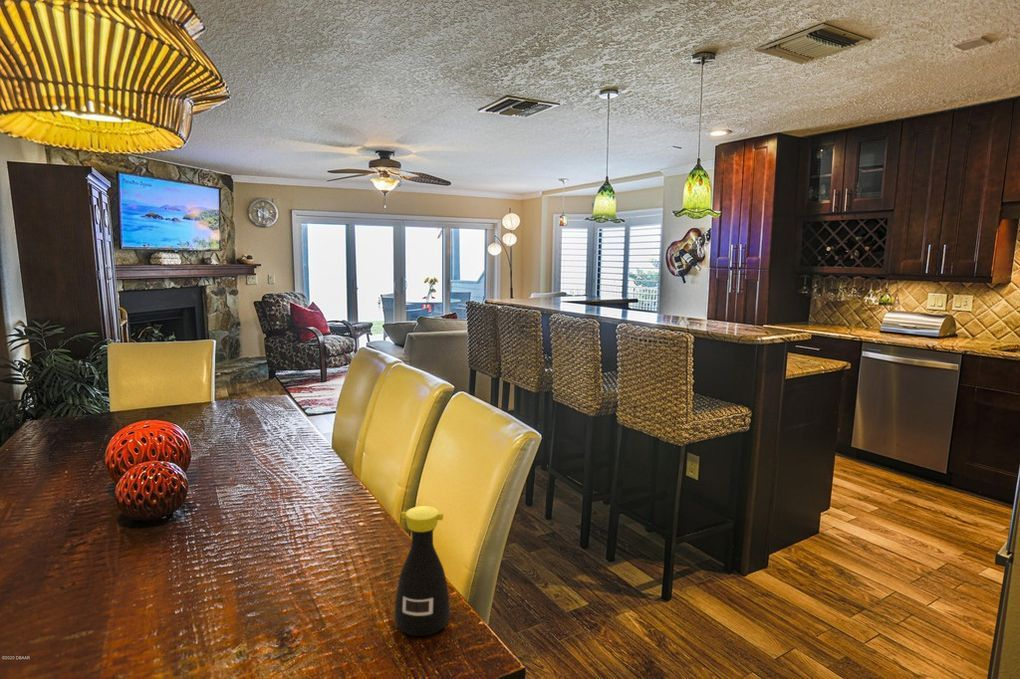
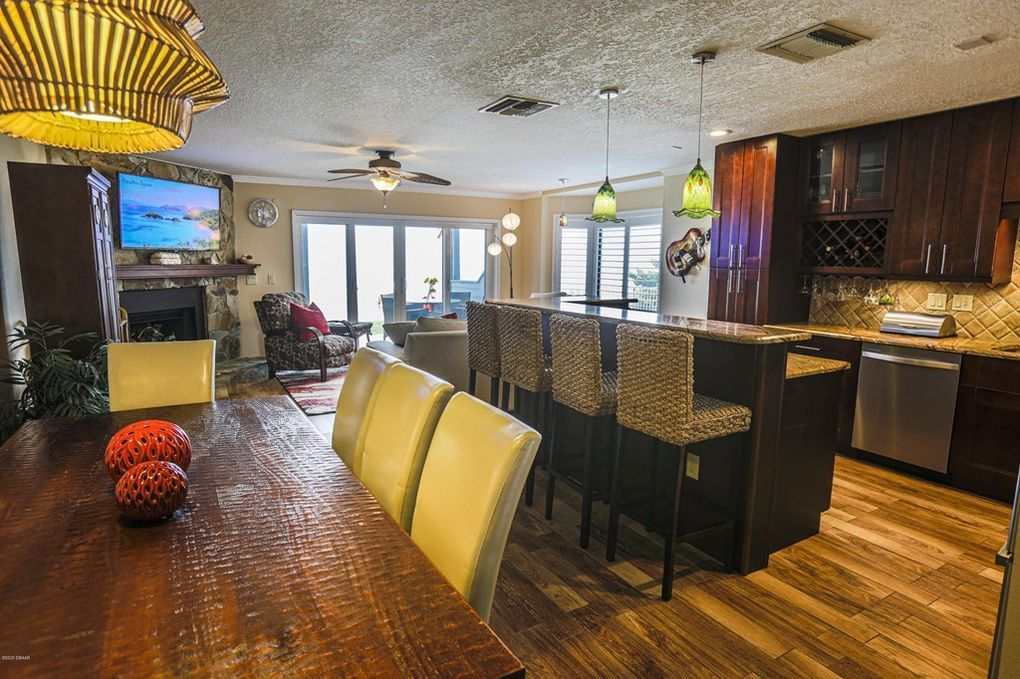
- bottle [394,505,451,637]
